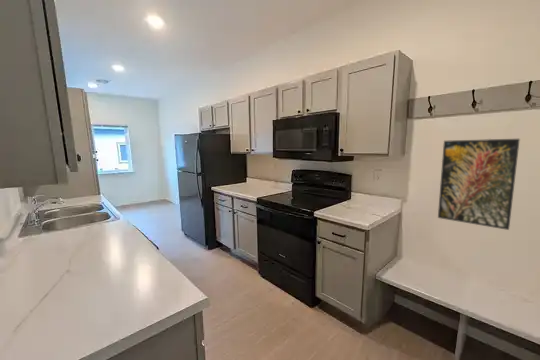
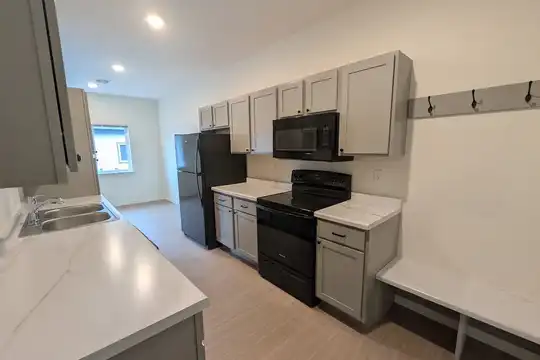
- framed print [437,138,521,231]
